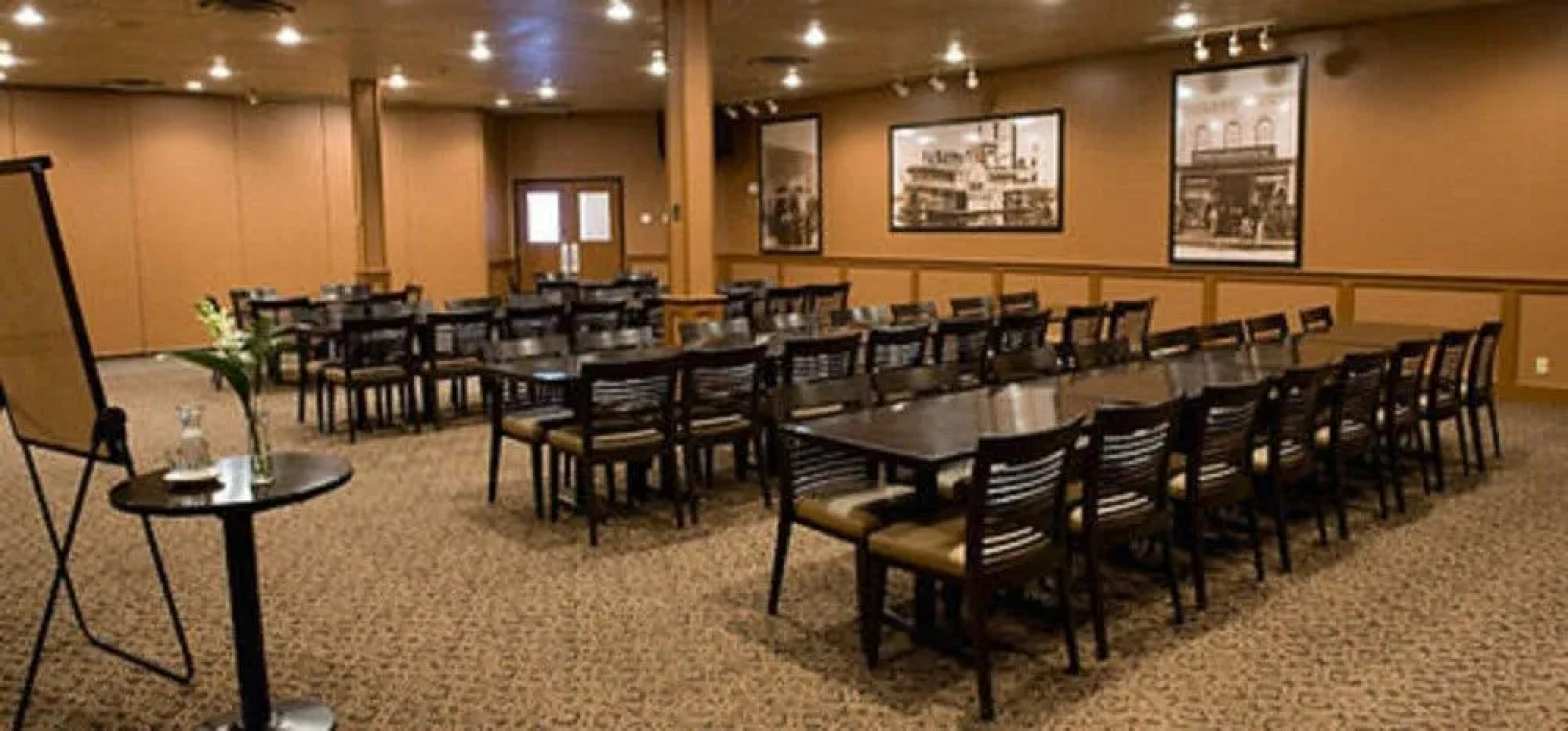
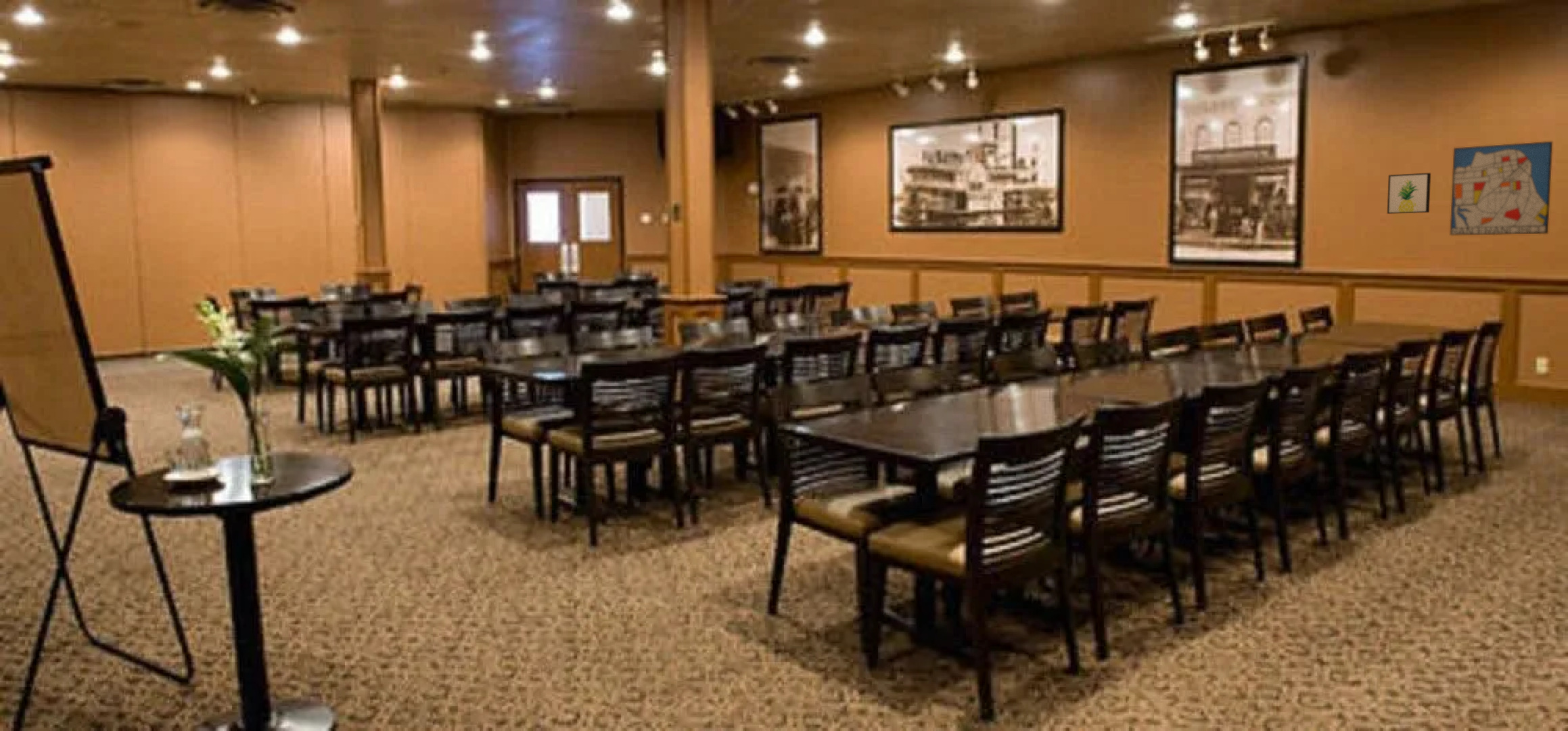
+ wall art [1387,172,1431,215]
+ wall art [1450,141,1553,236]
